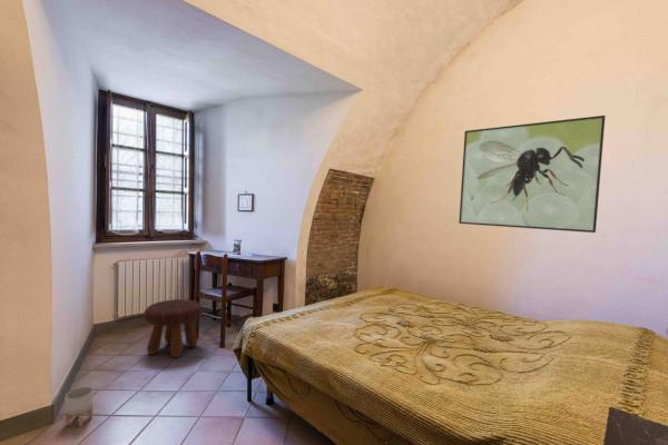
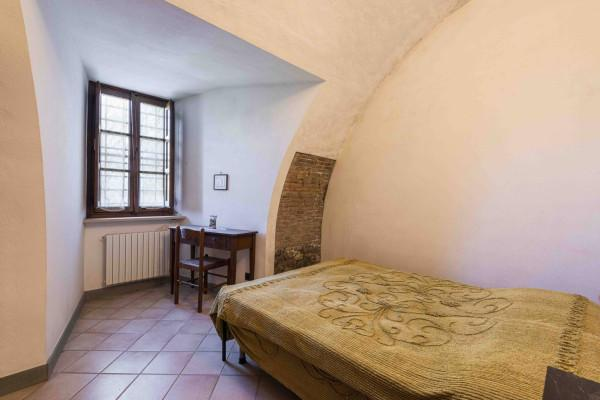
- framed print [458,115,607,234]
- footstool [143,298,203,359]
- planter [65,385,94,428]
